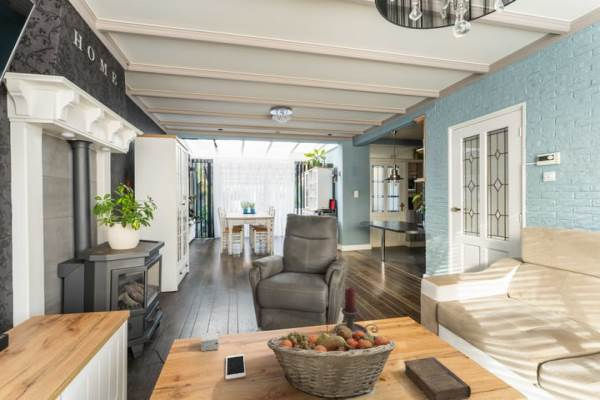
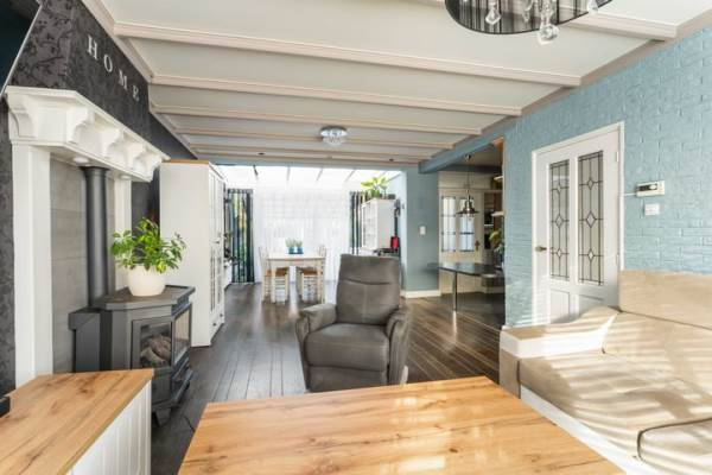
- cell phone [225,353,247,381]
- candle holder [332,286,379,334]
- small box [200,331,220,352]
- fruit basket [266,324,396,400]
- book [403,356,472,400]
